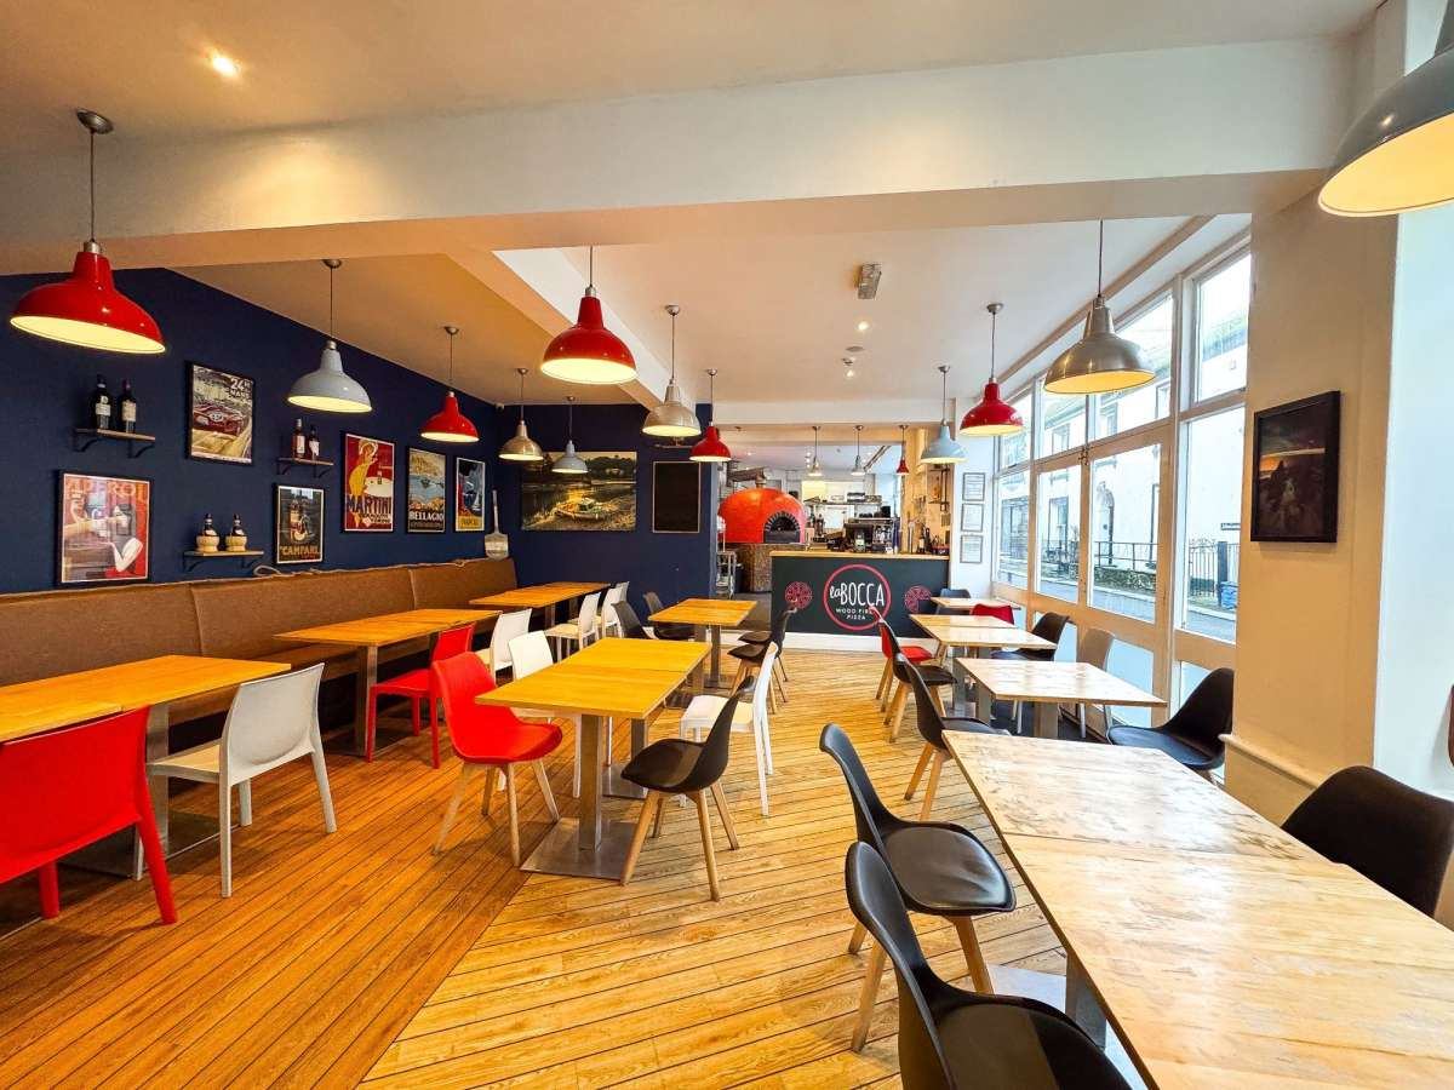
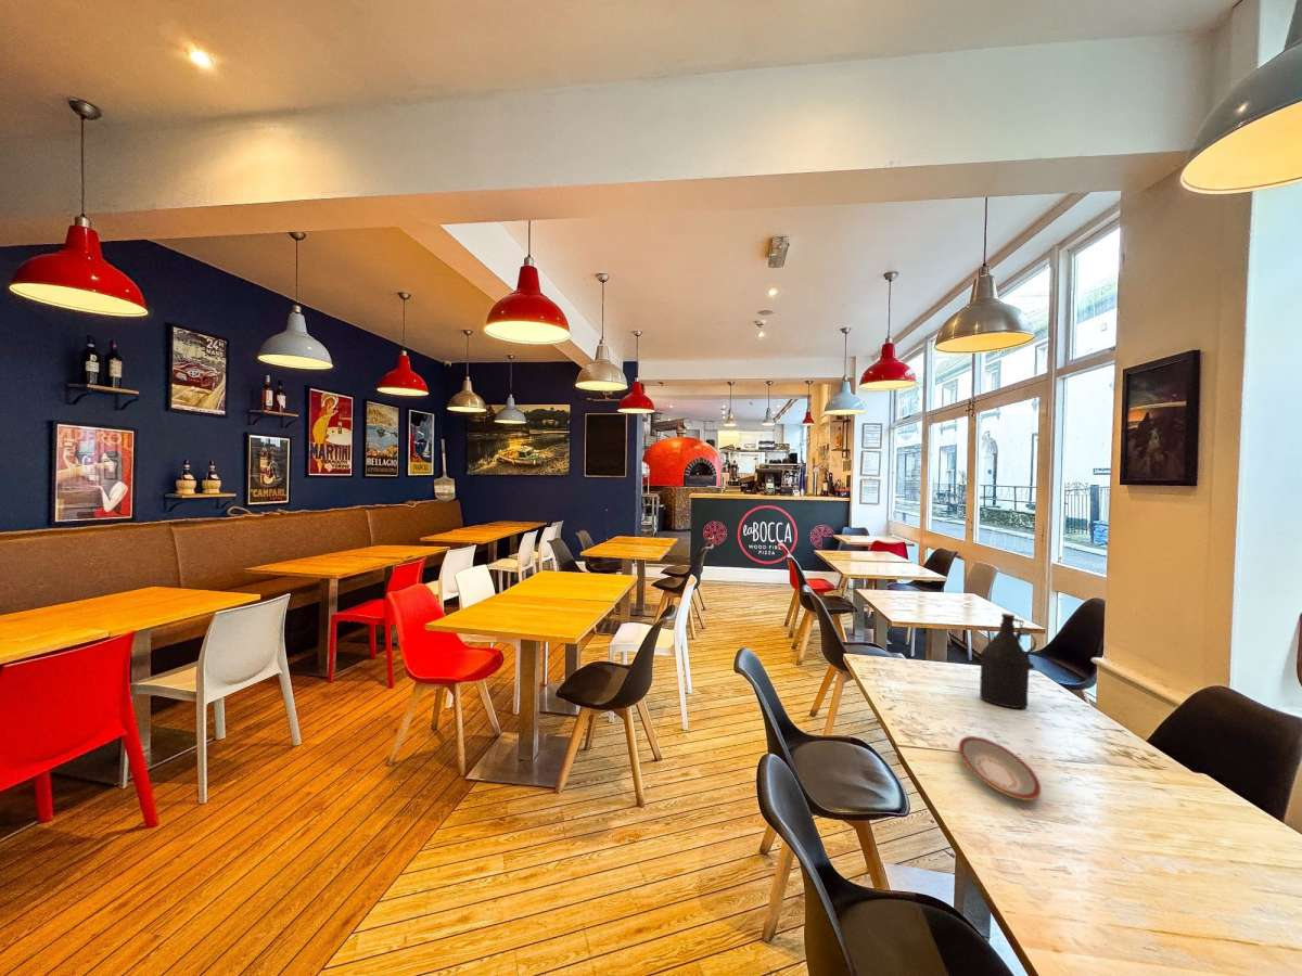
+ bottle [976,613,1037,709]
+ plate [958,735,1042,801]
